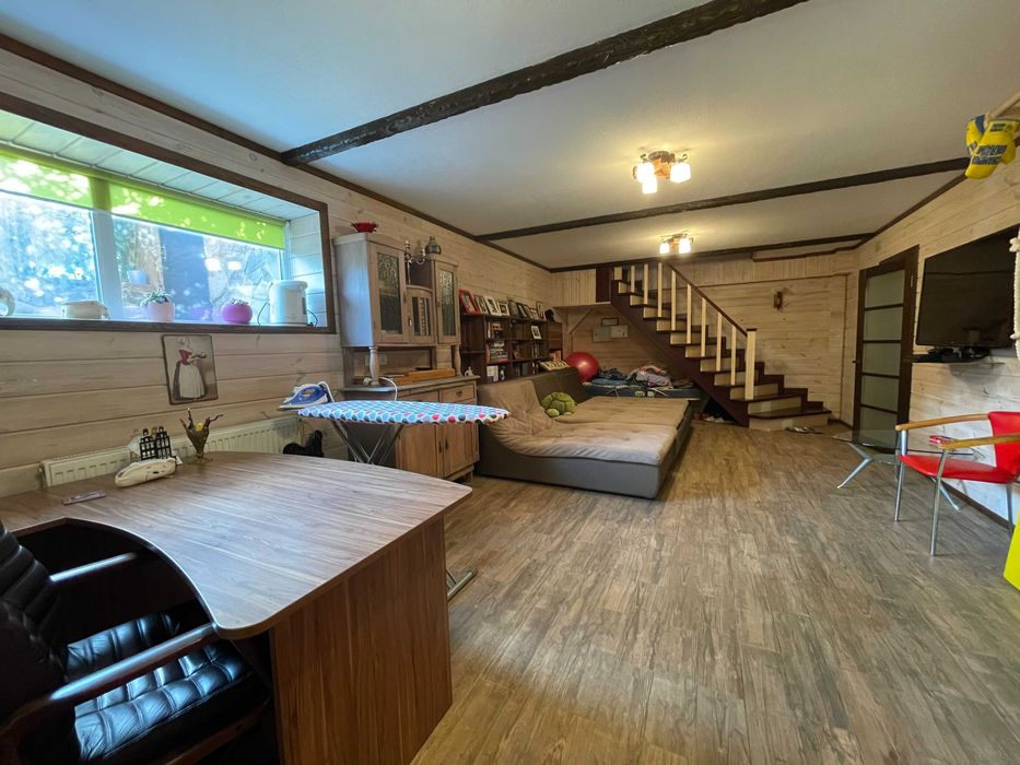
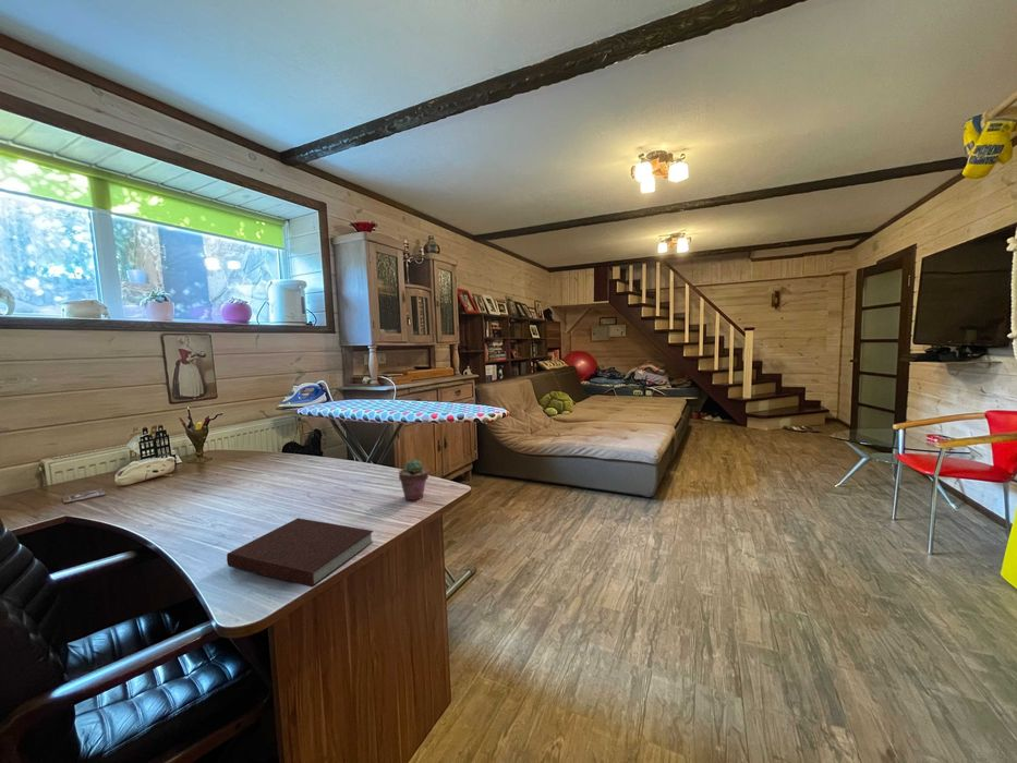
+ potted succulent [398,458,429,501]
+ notebook [226,517,375,589]
